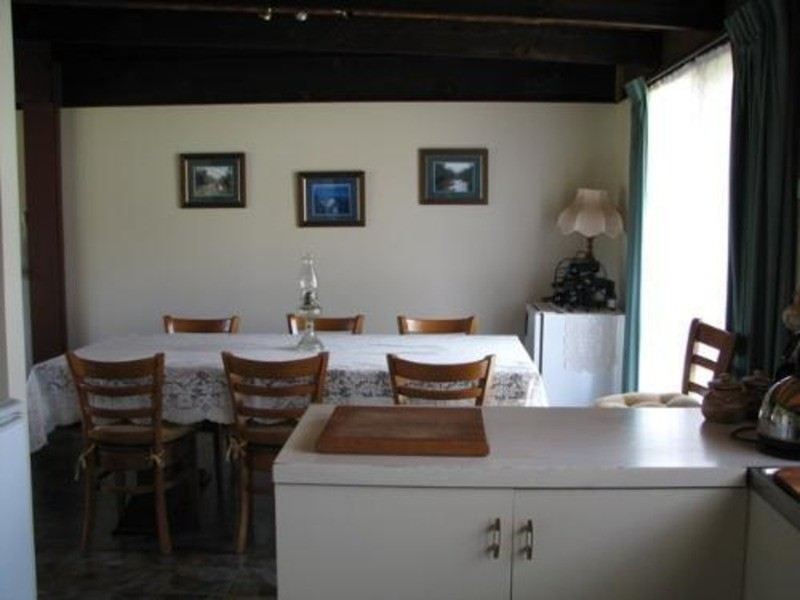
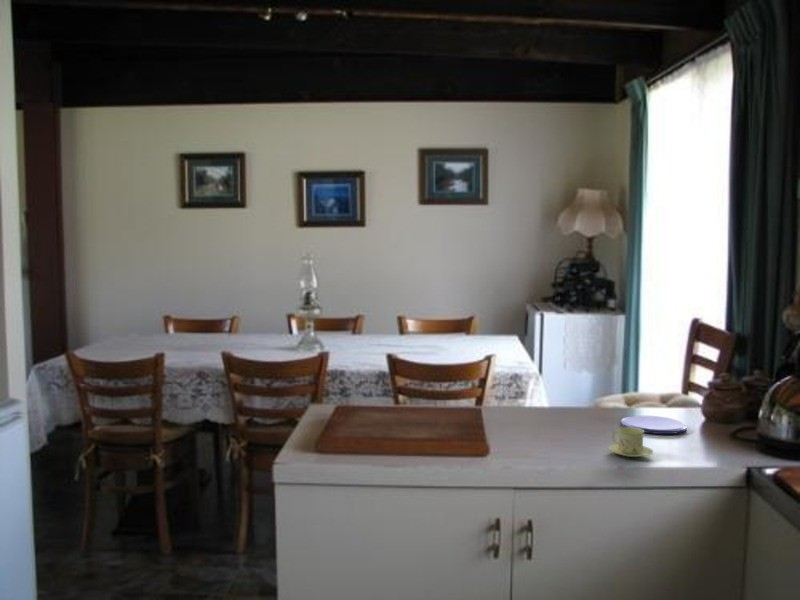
+ chinaware [607,427,654,458]
+ saucer [620,415,688,435]
